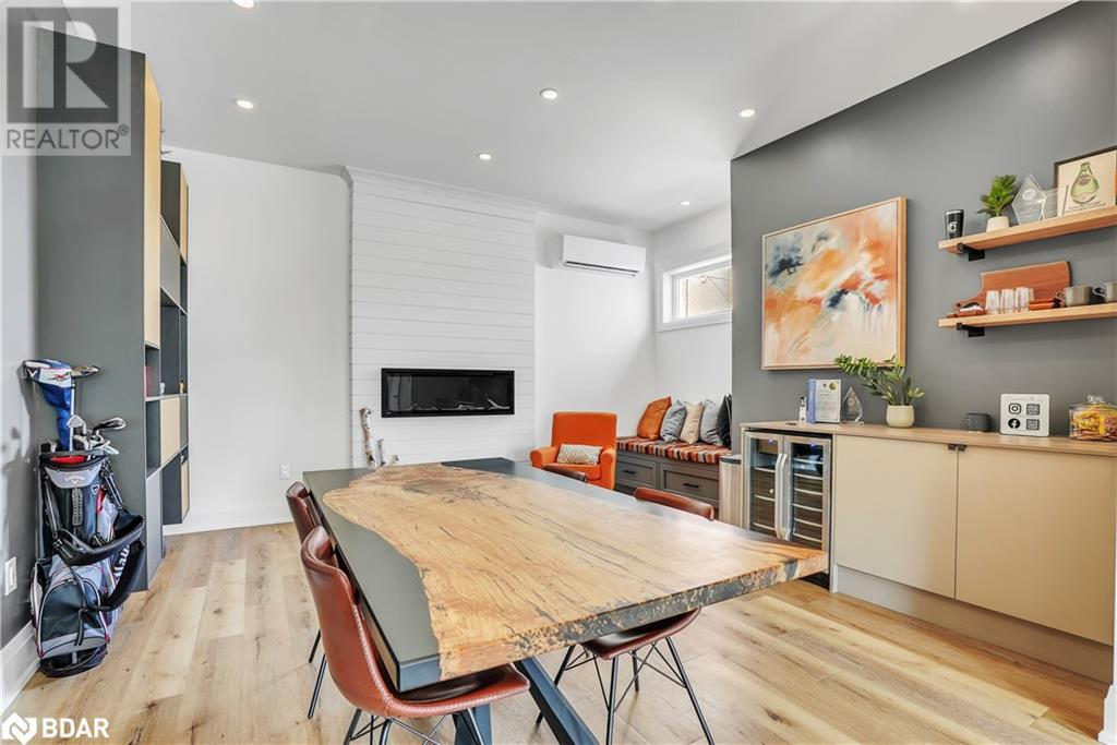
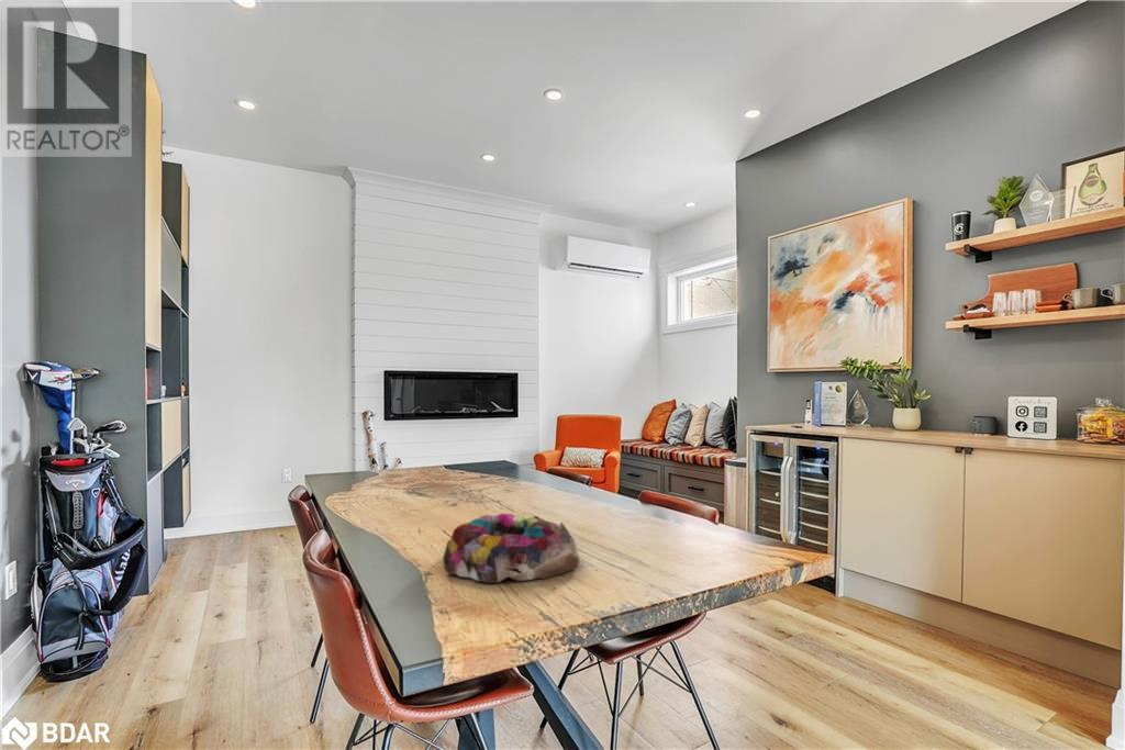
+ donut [442,512,580,584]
